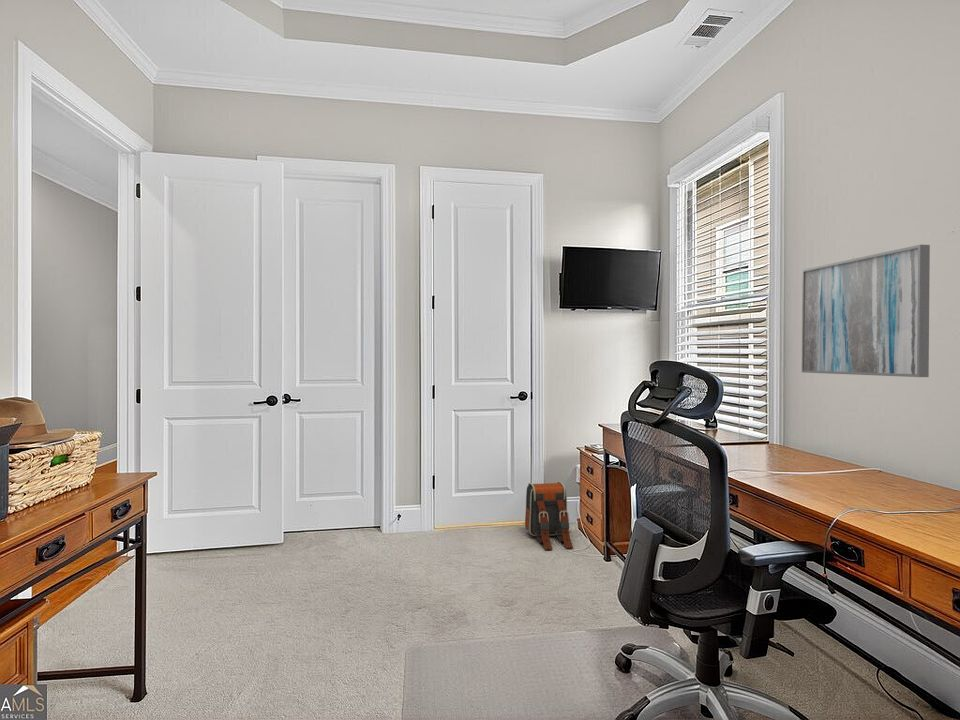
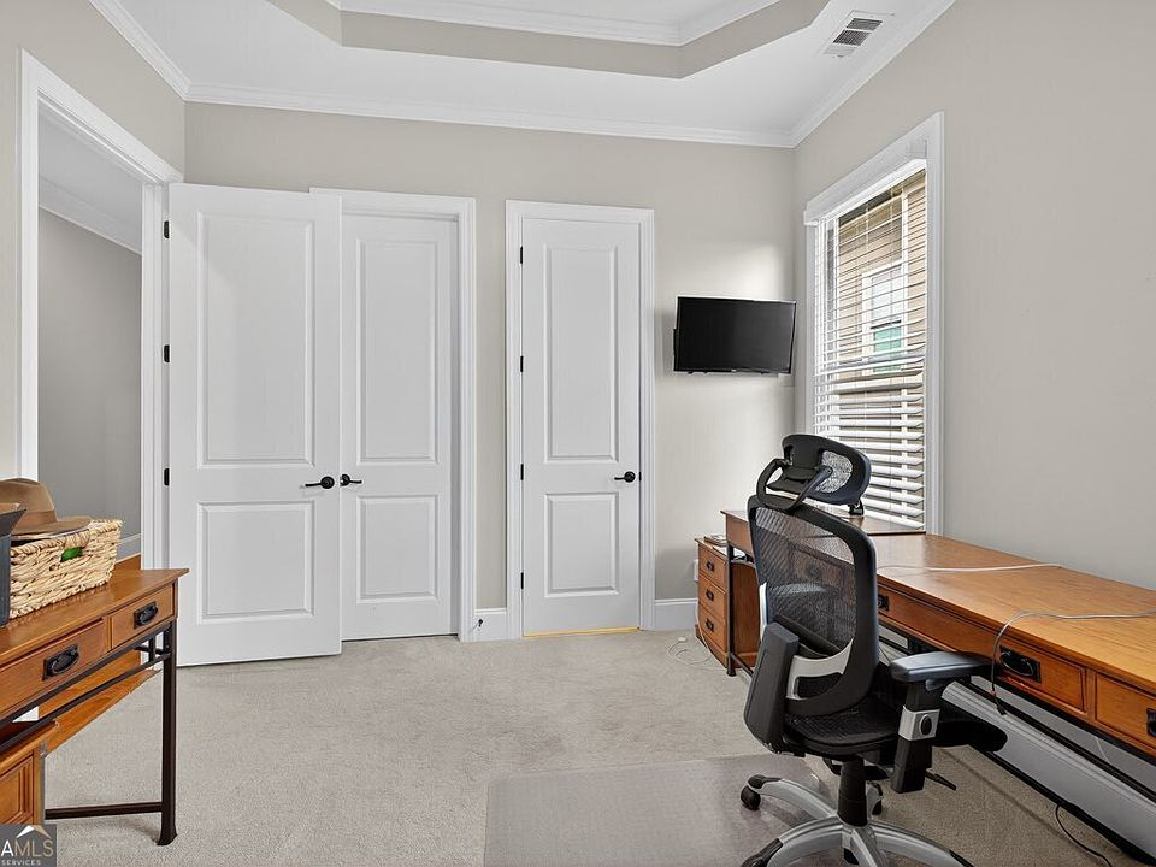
- backpack [524,481,574,550]
- wall art [801,244,931,378]
